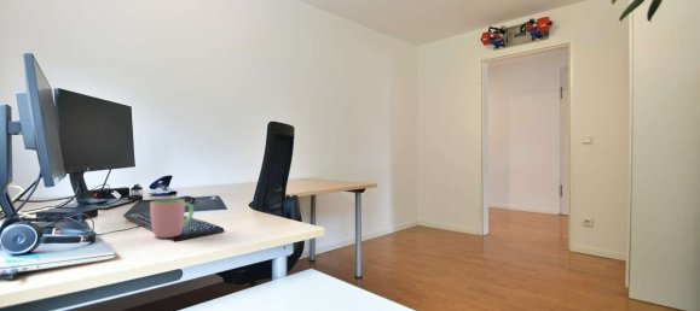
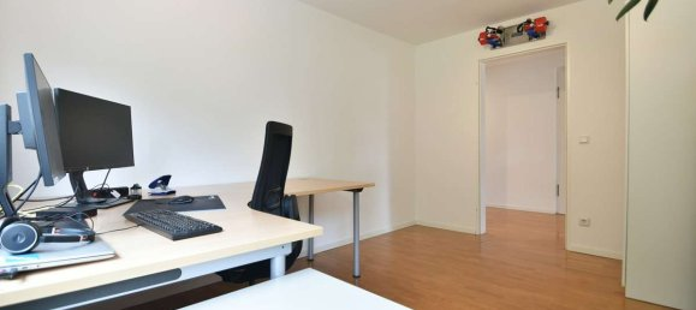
- cup [149,198,195,239]
